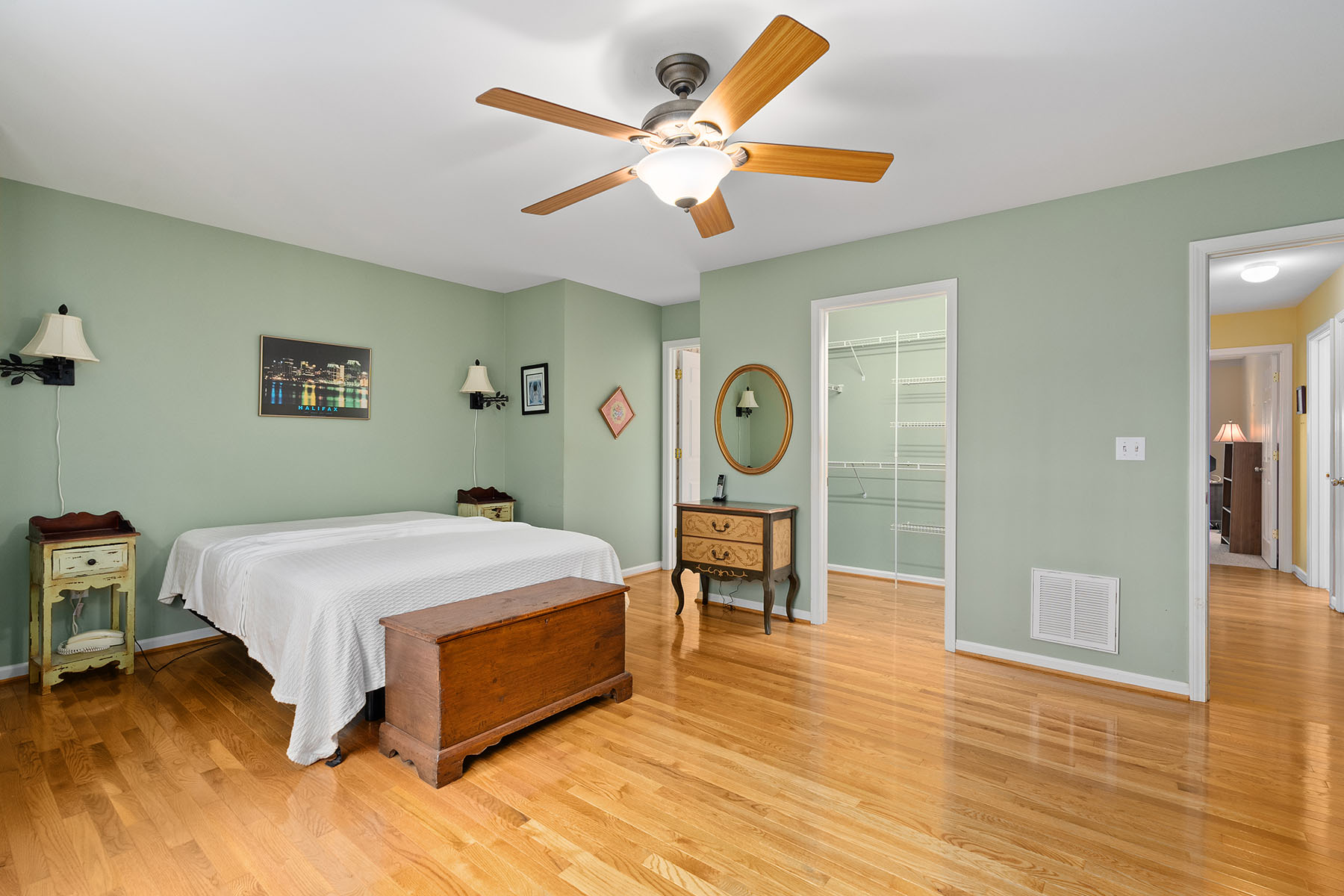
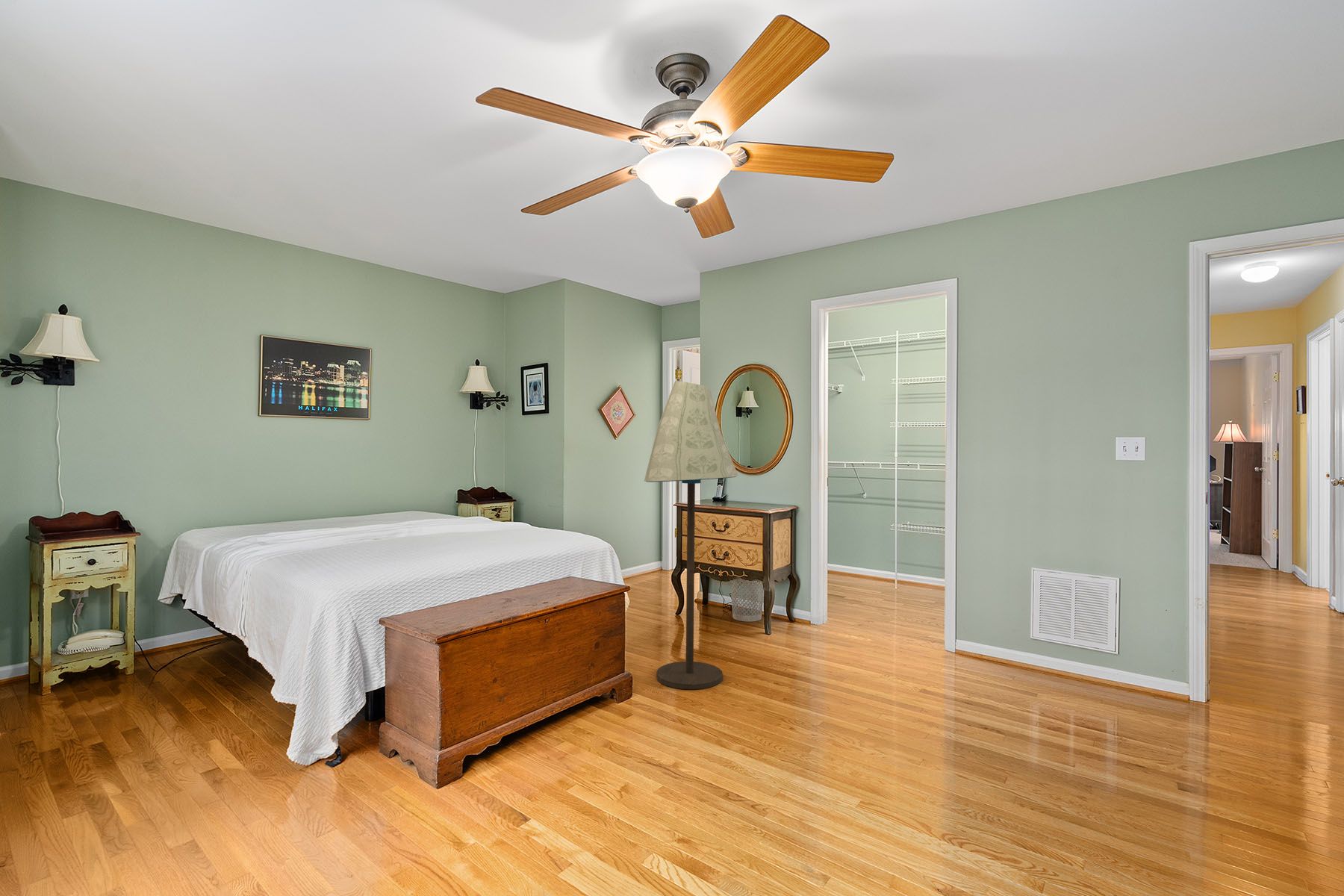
+ floor lamp [644,380,738,691]
+ wastebasket [729,579,764,623]
